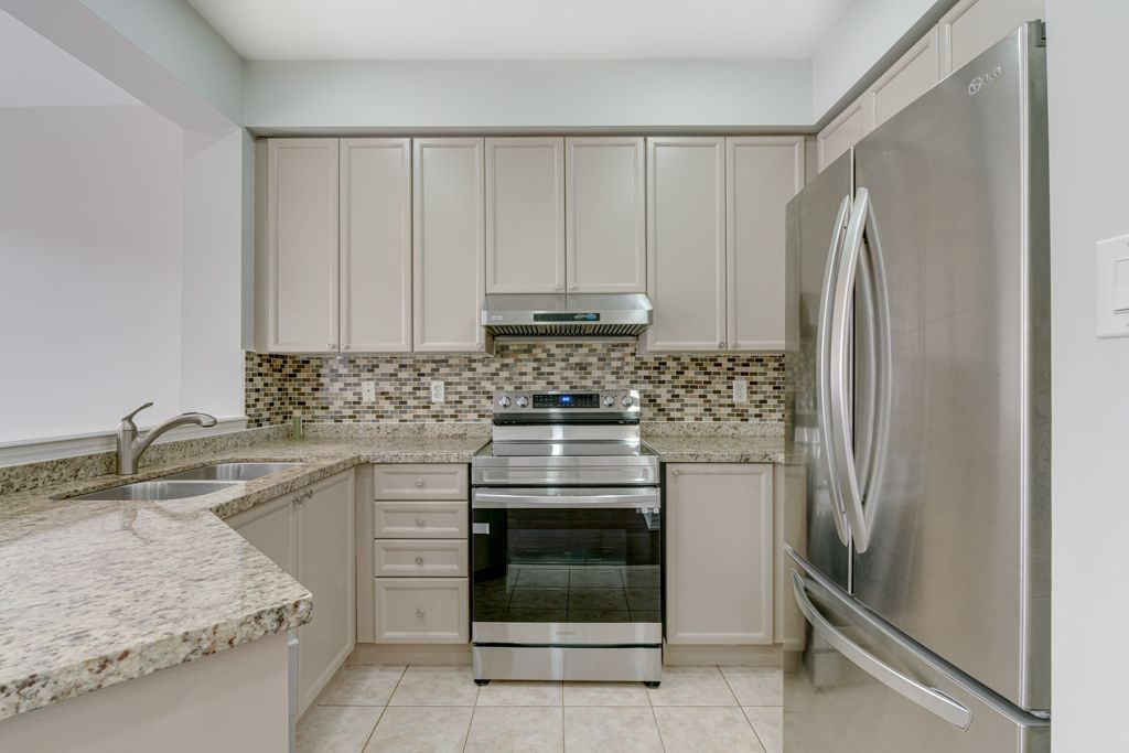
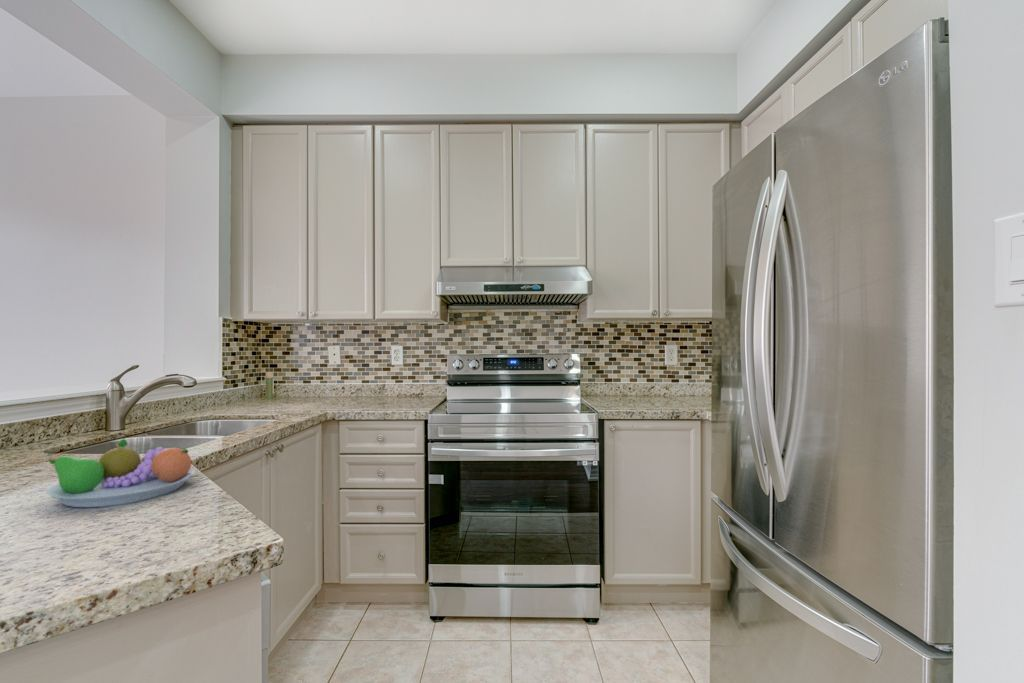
+ fruit bowl [45,438,196,508]
